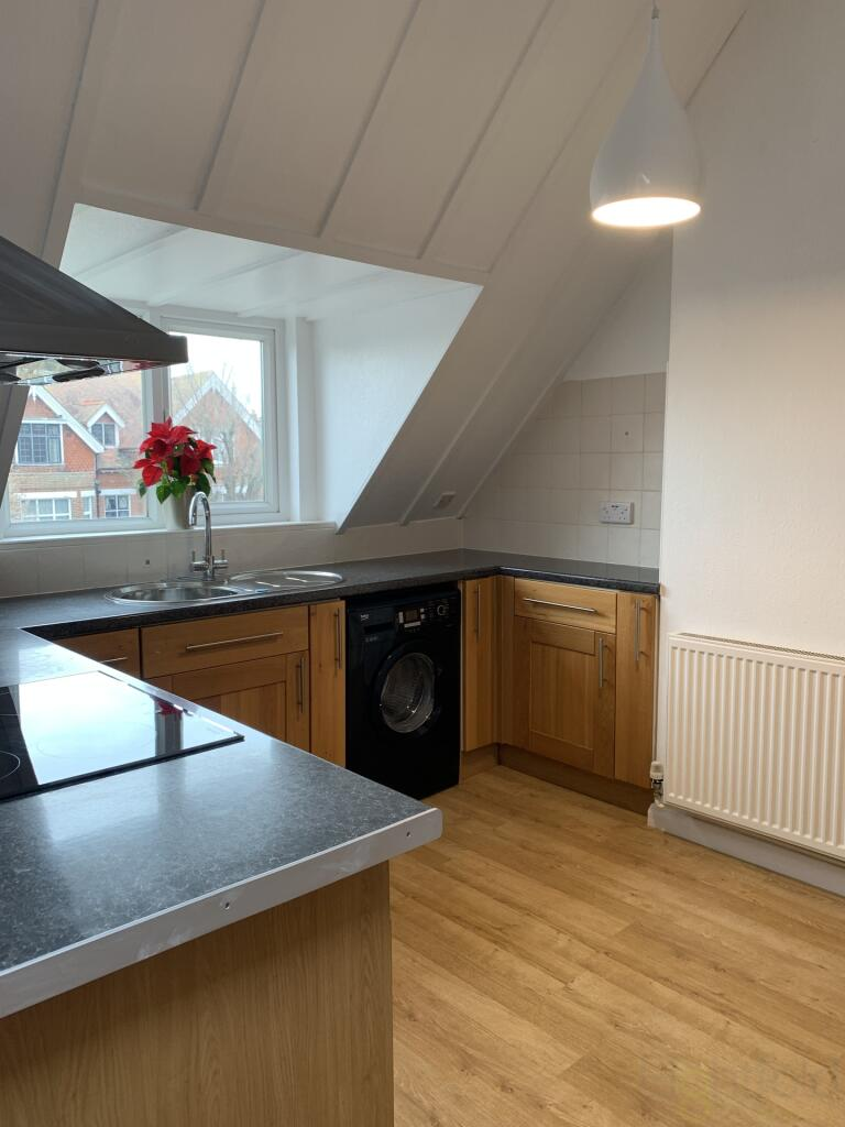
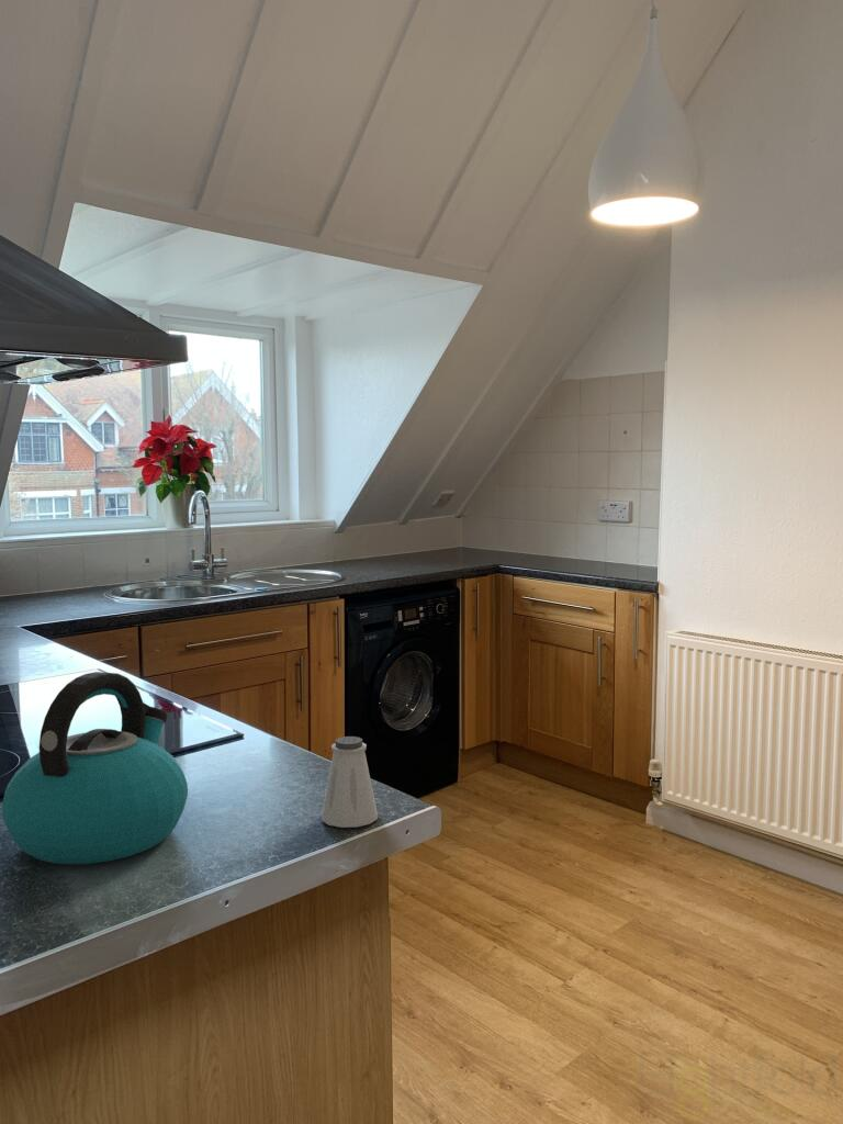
+ kettle [1,671,189,865]
+ saltshaker [321,735,379,829]
